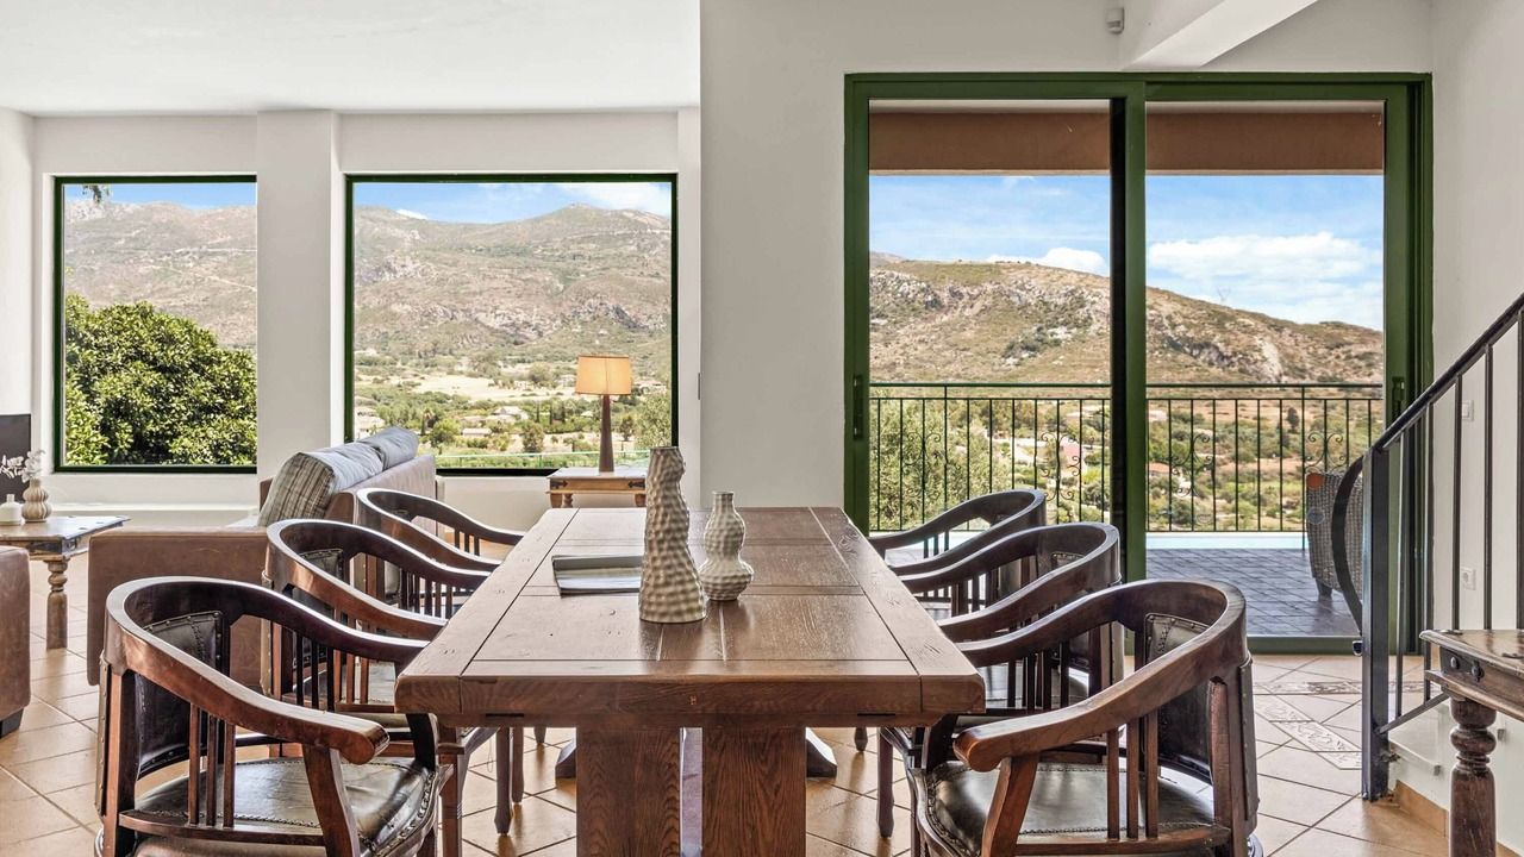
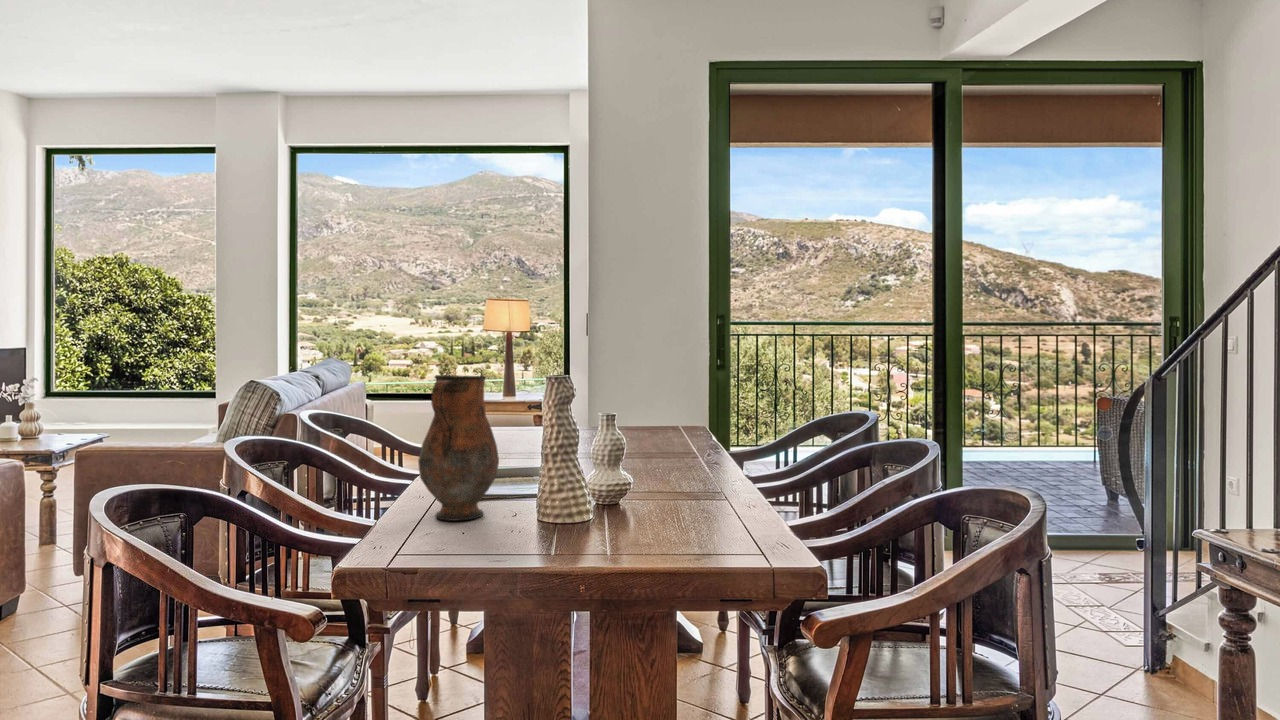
+ pitcher [417,374,500,522]
